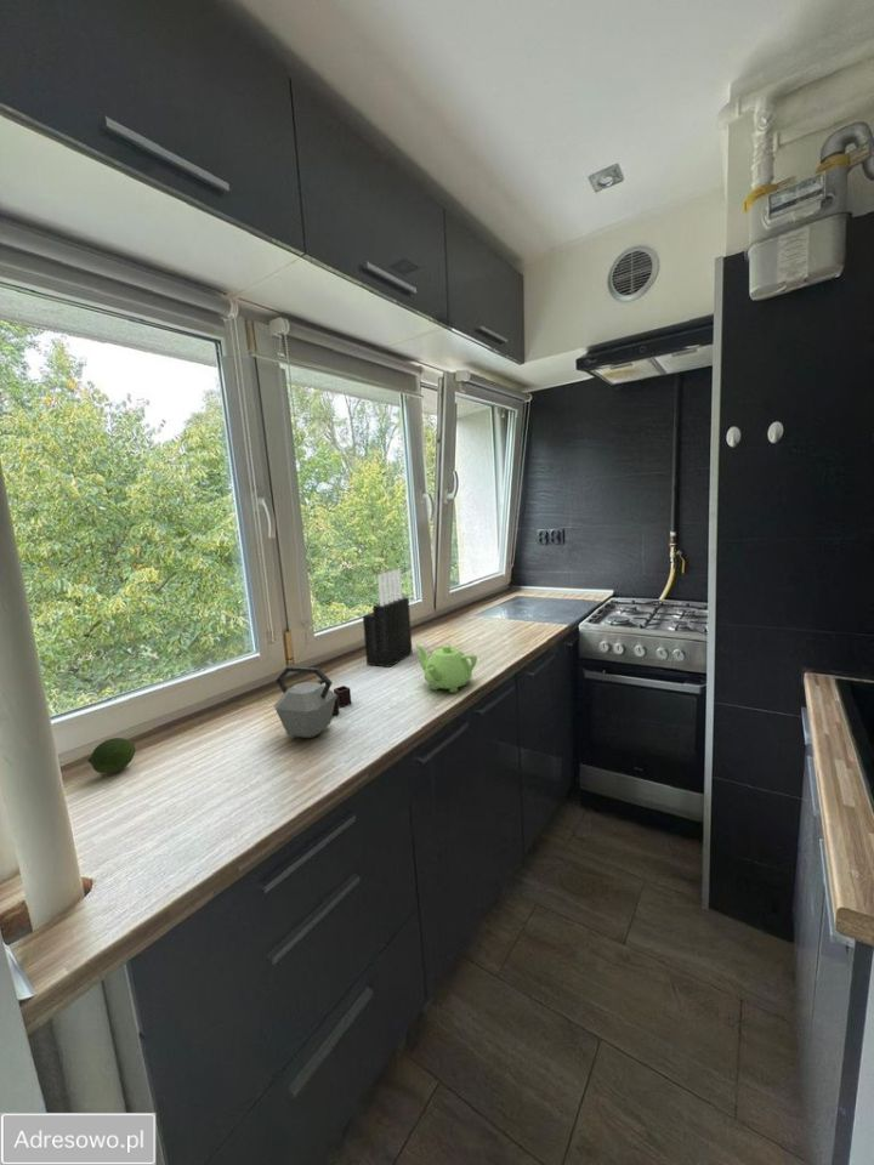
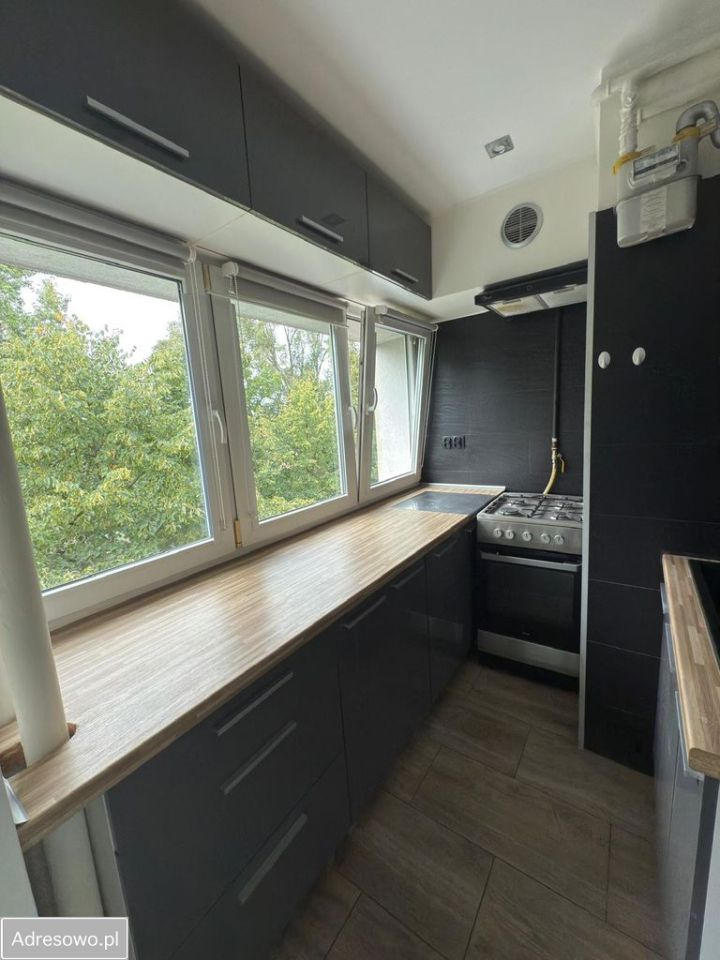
- kettle [273,665,352,739]
- knife block [362,568,414,669]
- teapot [414,642,478,694]
- fruit [86,737,136,774]
